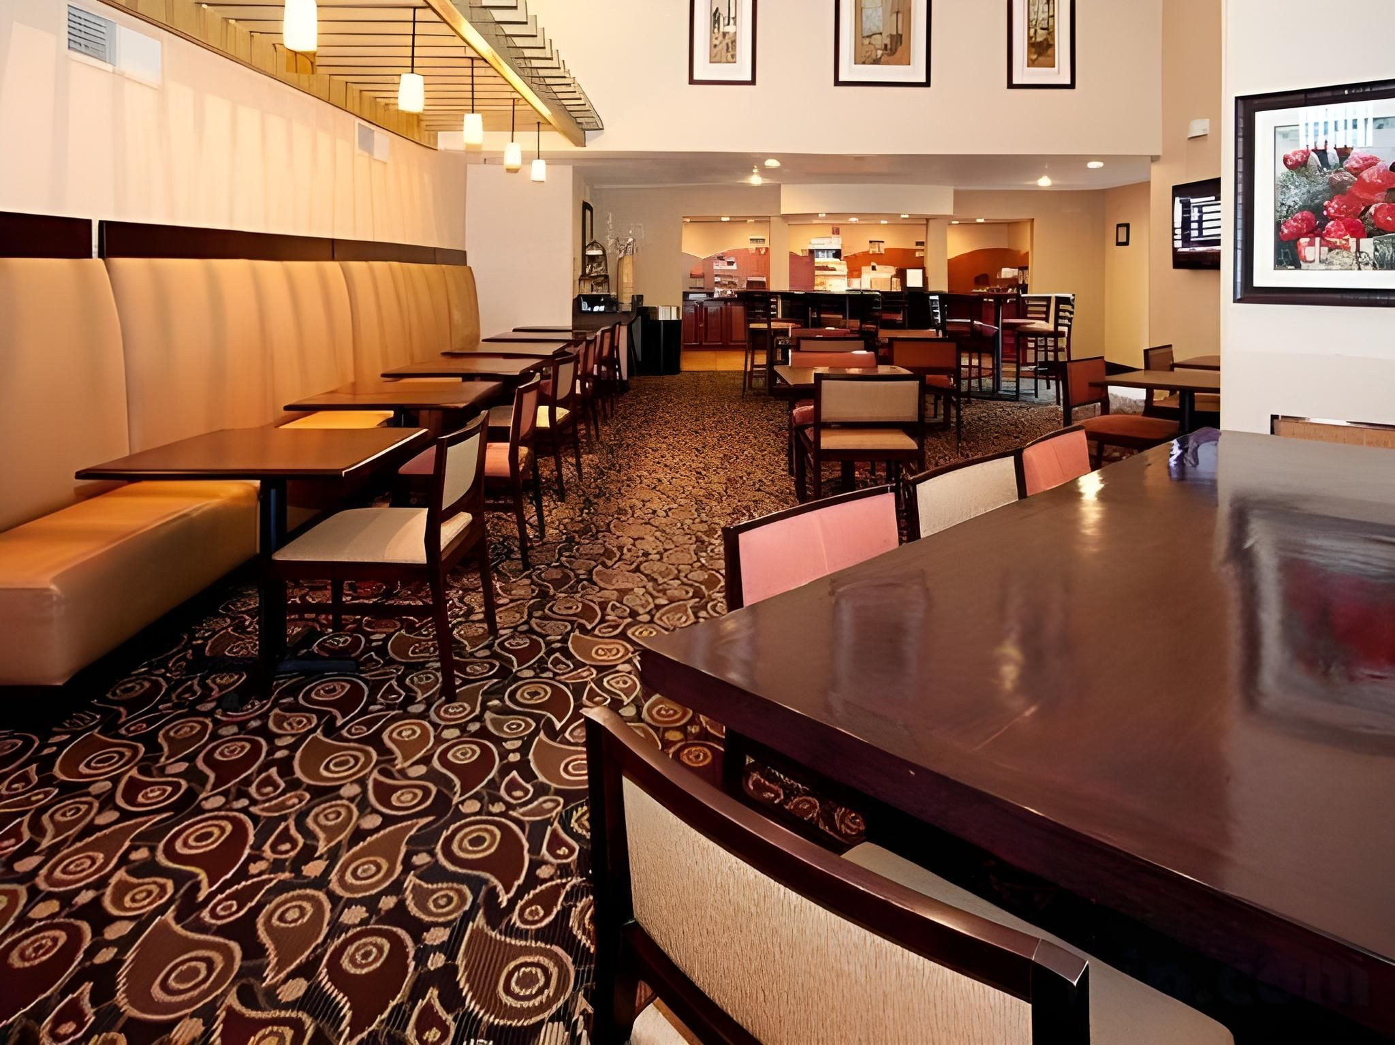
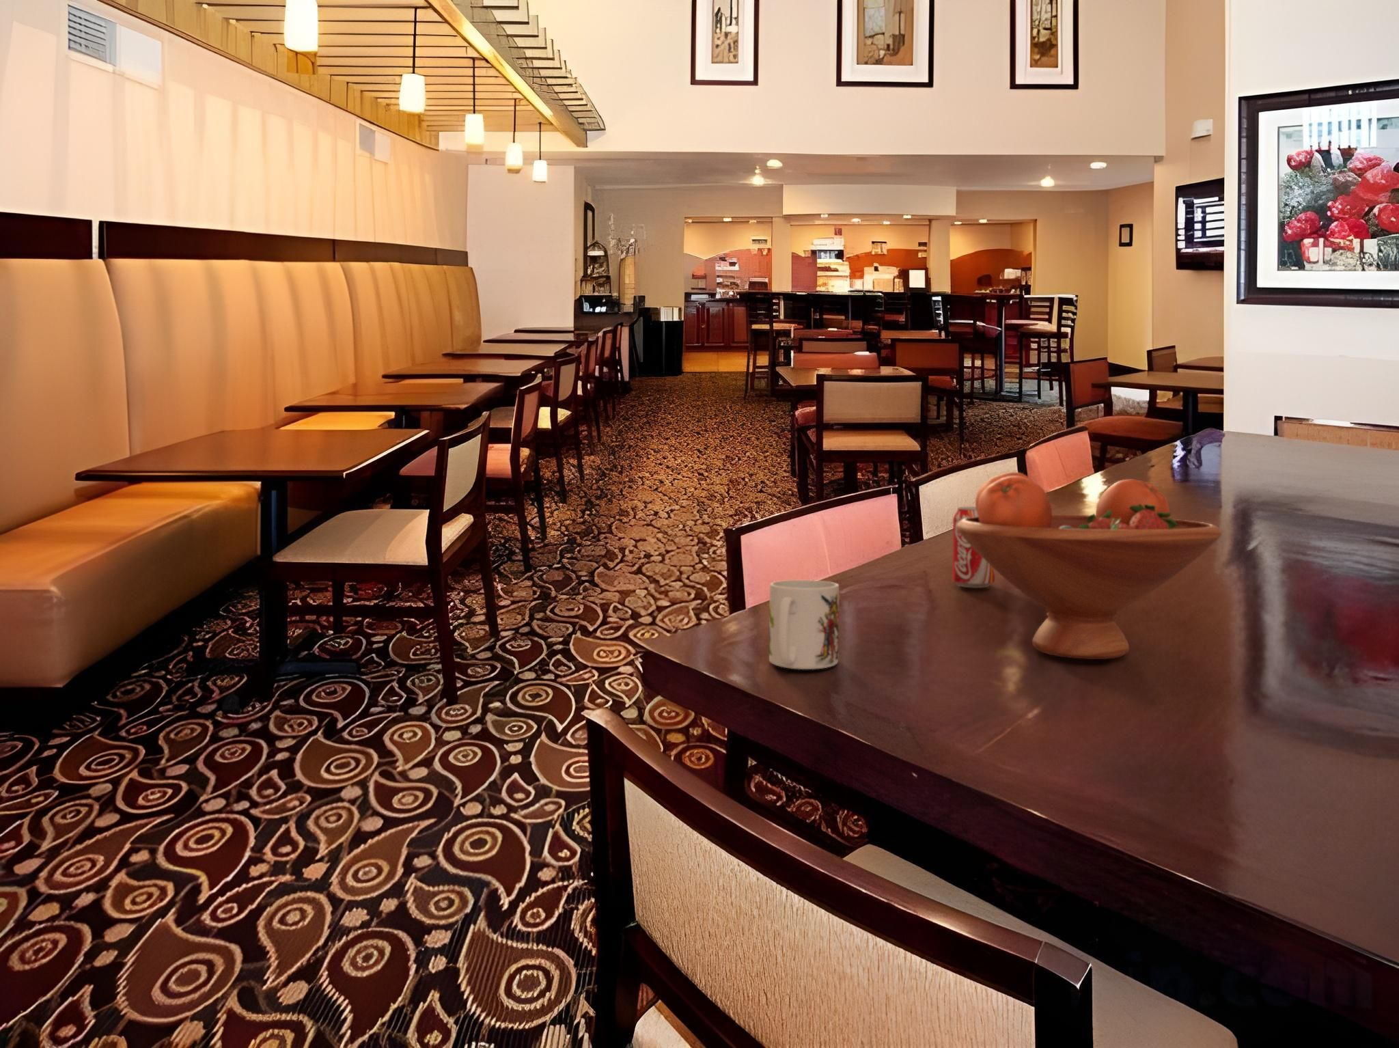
+ mug [768,579,840,670]
+ beverage can [952,506,995,589]
+ fruit bowl [957,471,1223,659]
